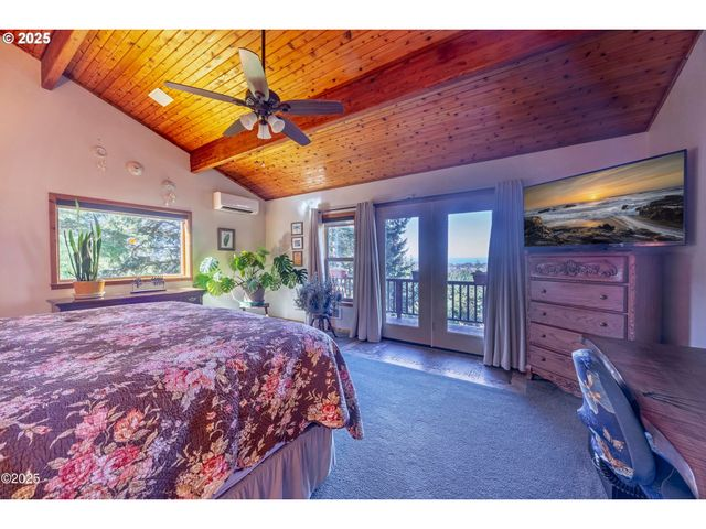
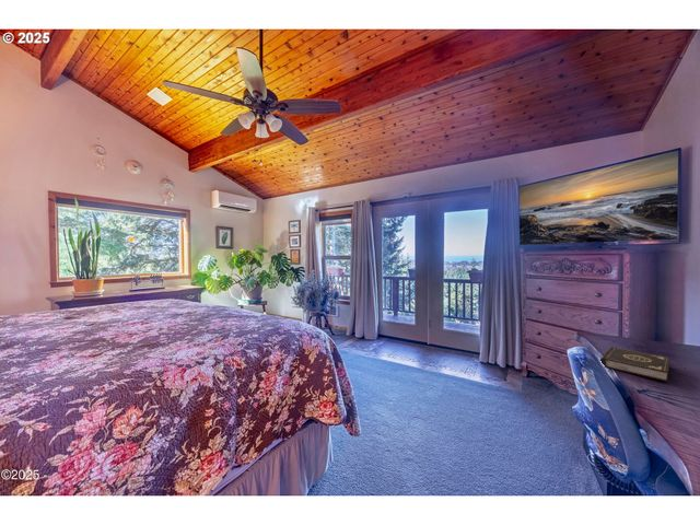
+ book [599,346,672,383]
